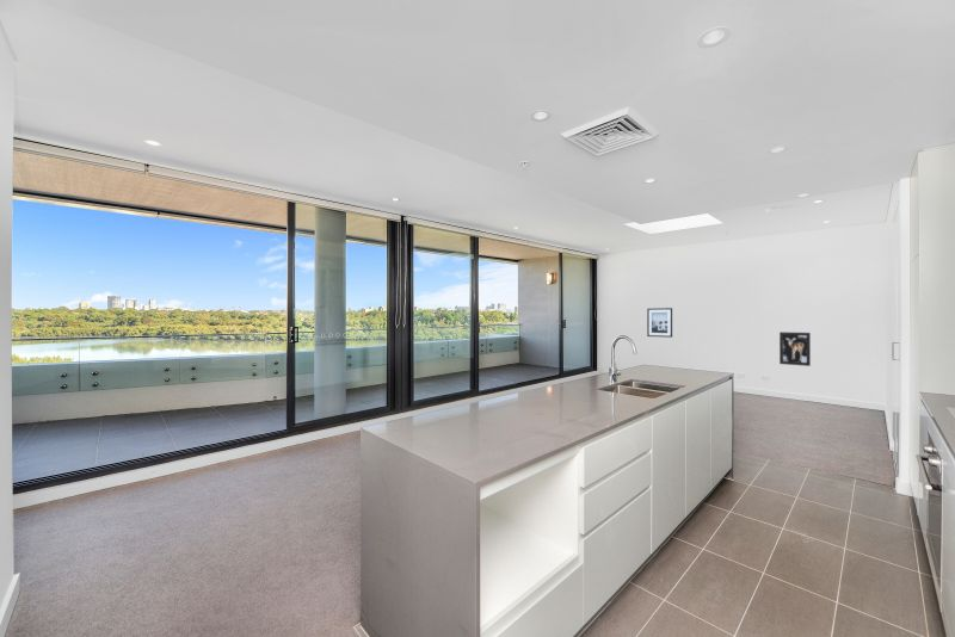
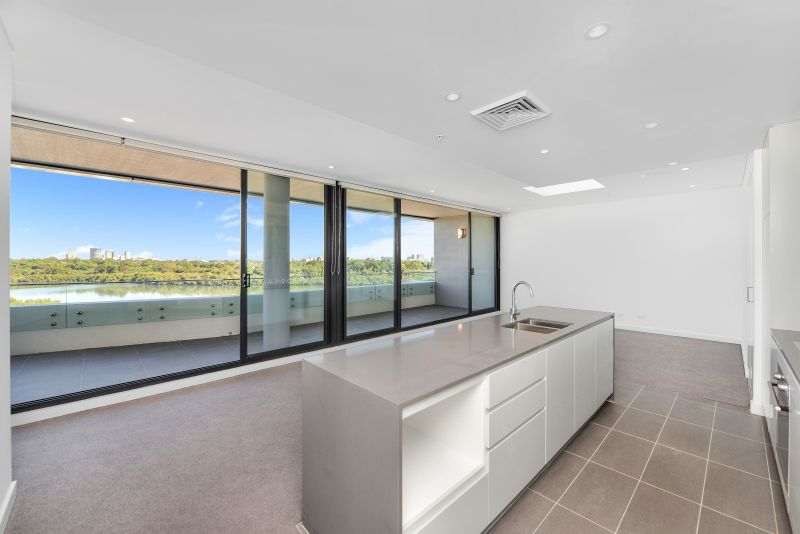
- wall art [646,307,673,339]
- wall art [778,330,812,367]
